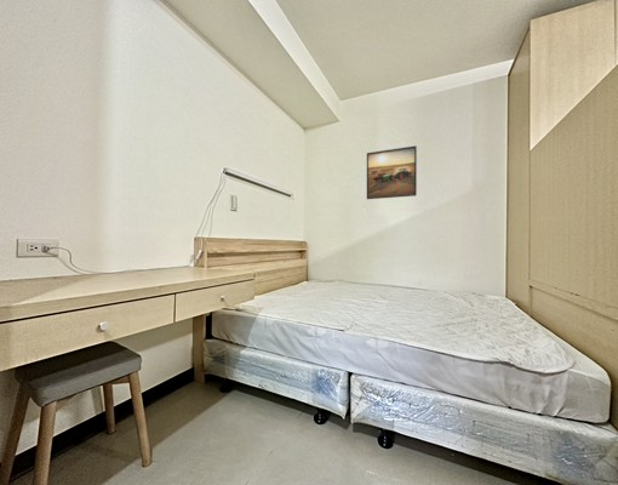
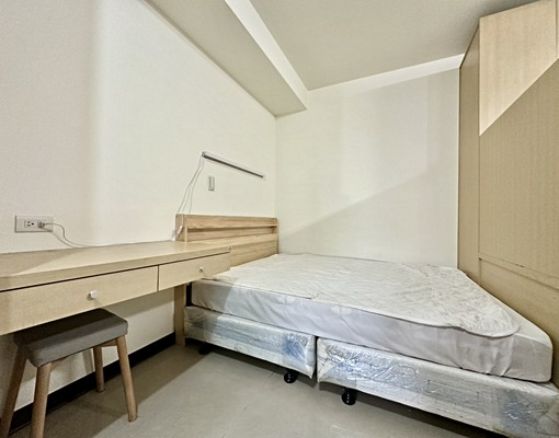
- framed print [366,144,418,200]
